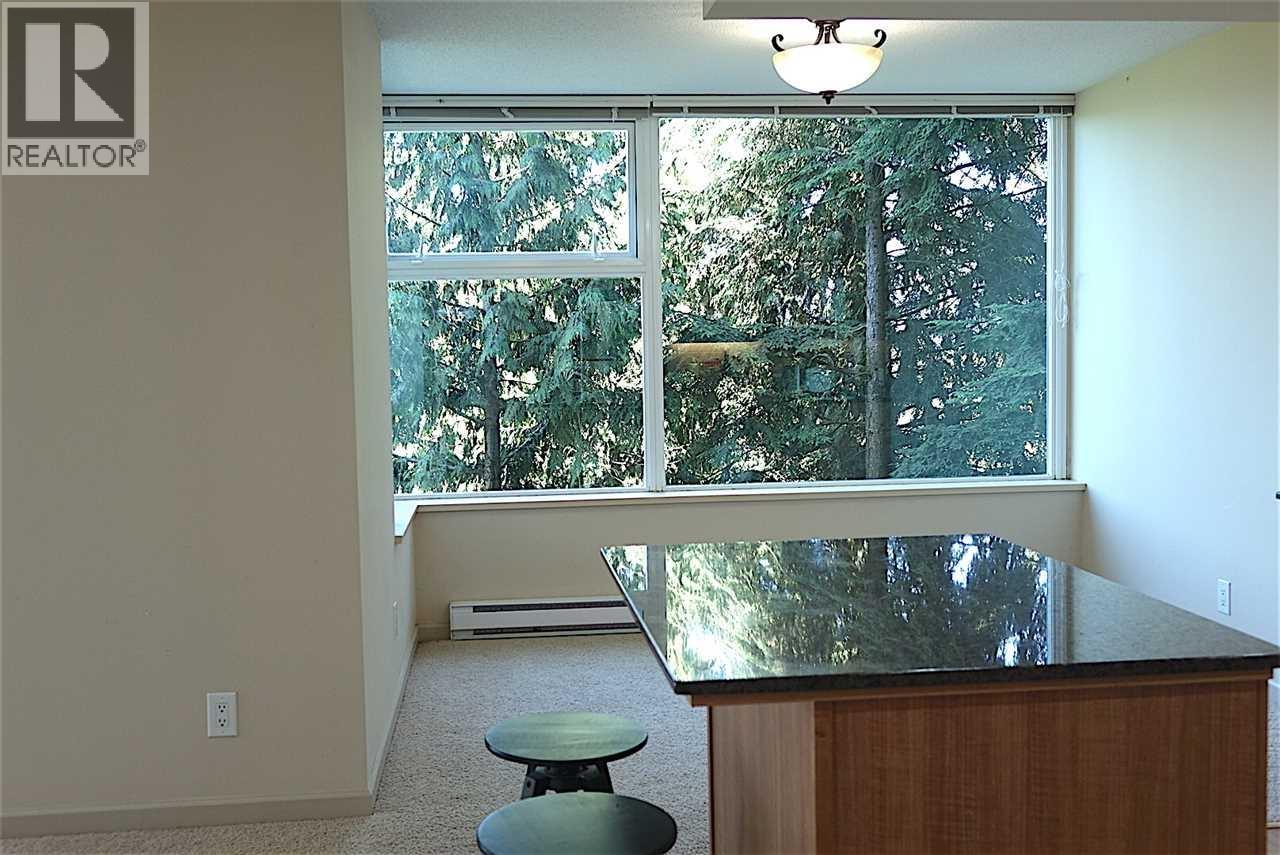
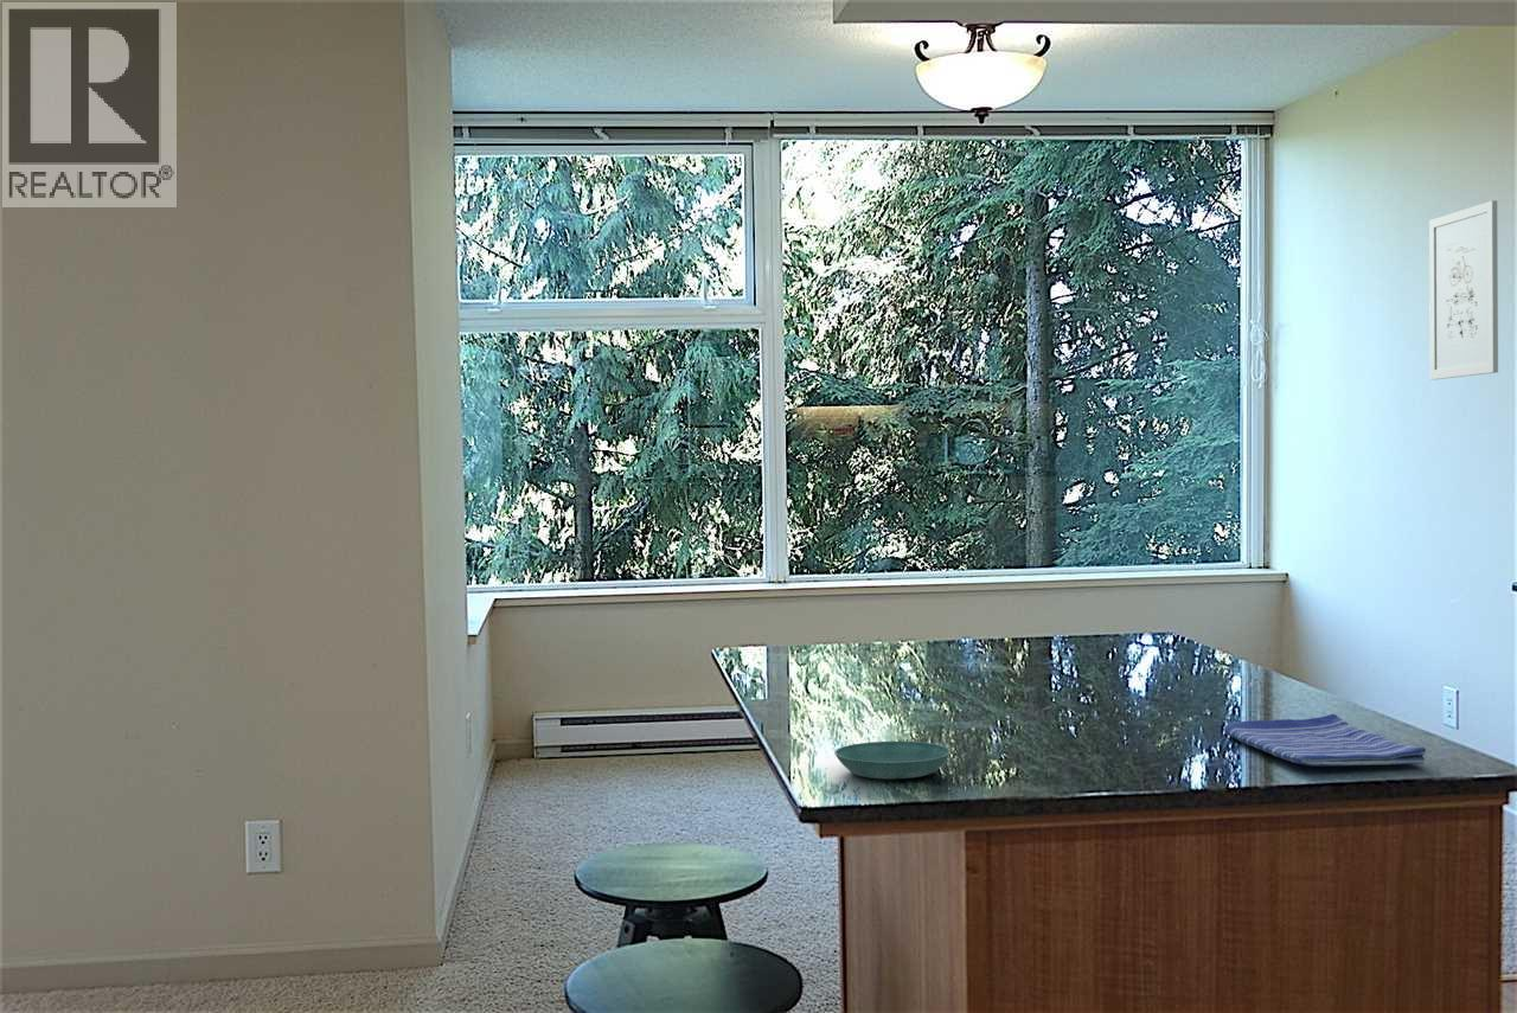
+ dish towel [1223,713,1427,768]
+ saucer [833,740,952,780]
+ wall art [1428,199,1499,380]
